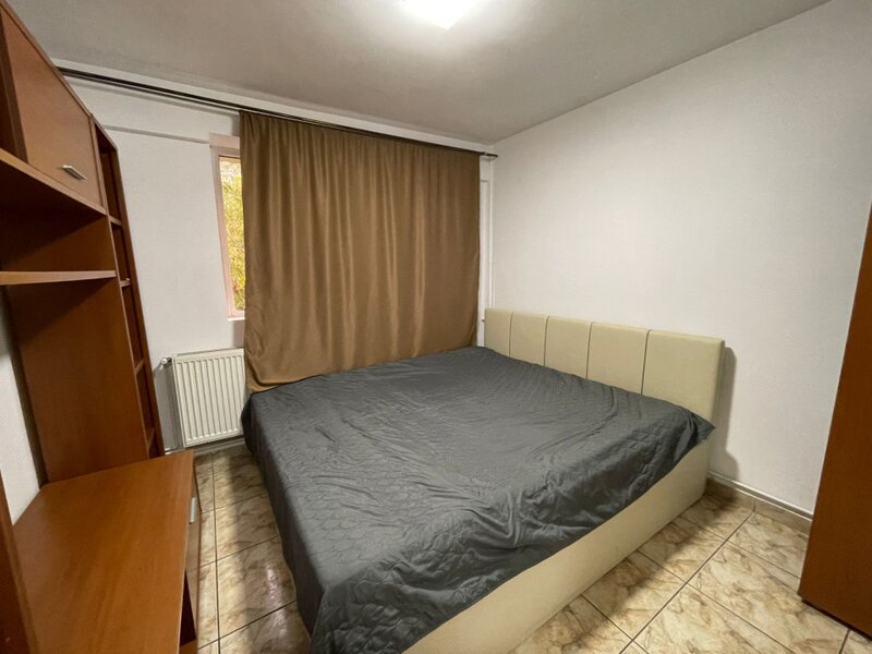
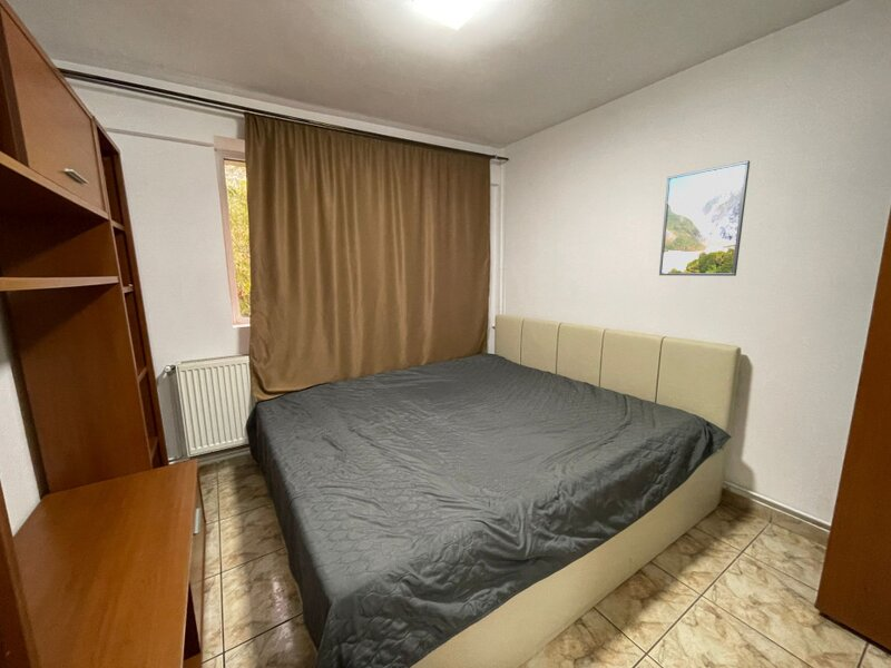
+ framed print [658,159,751,277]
